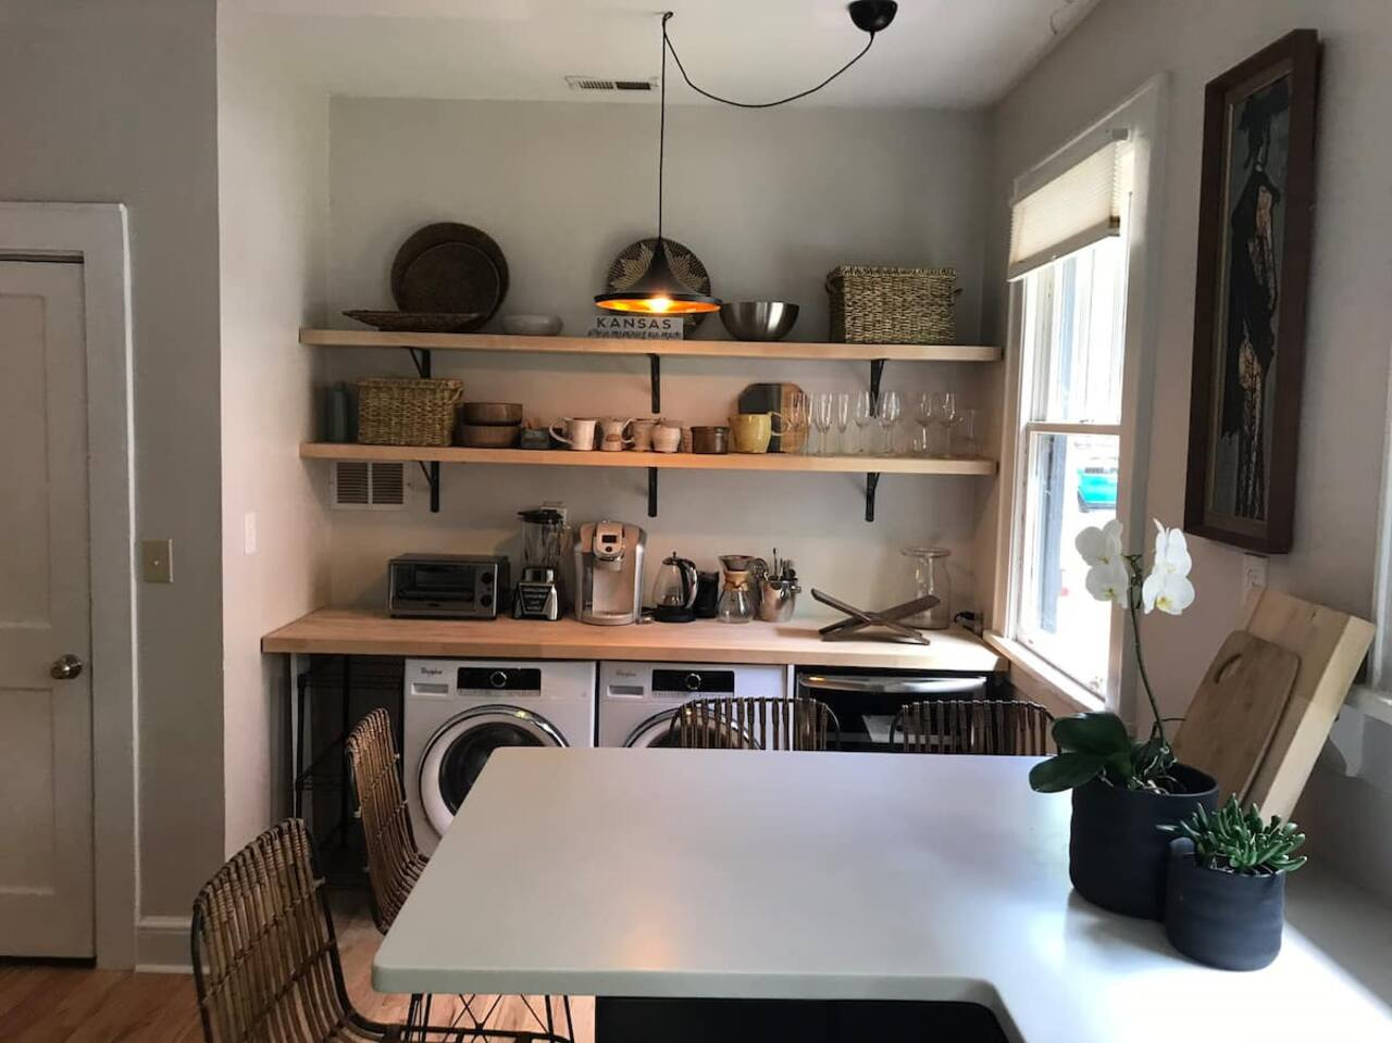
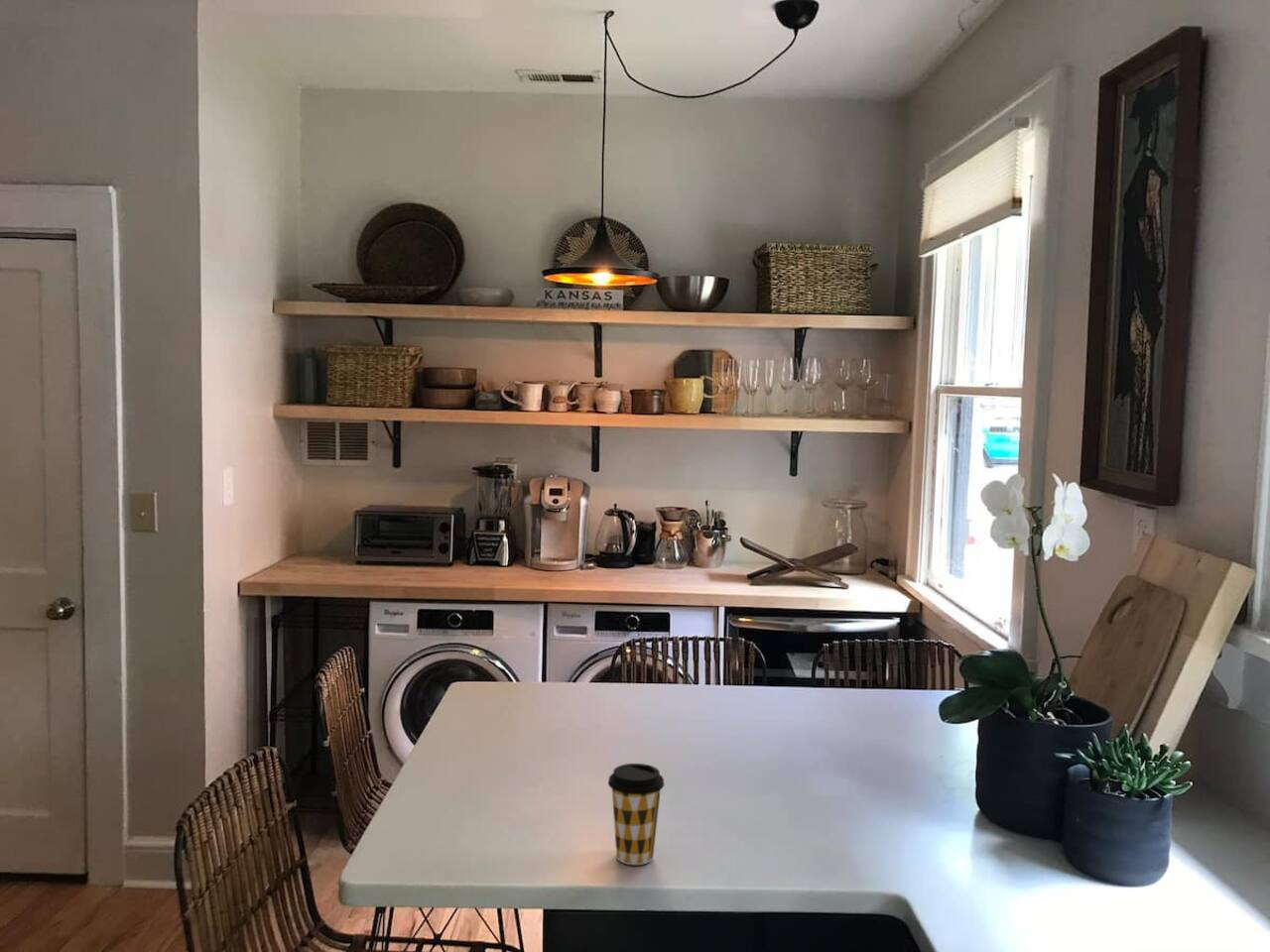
+ coffee cup [607,763,666,866]
